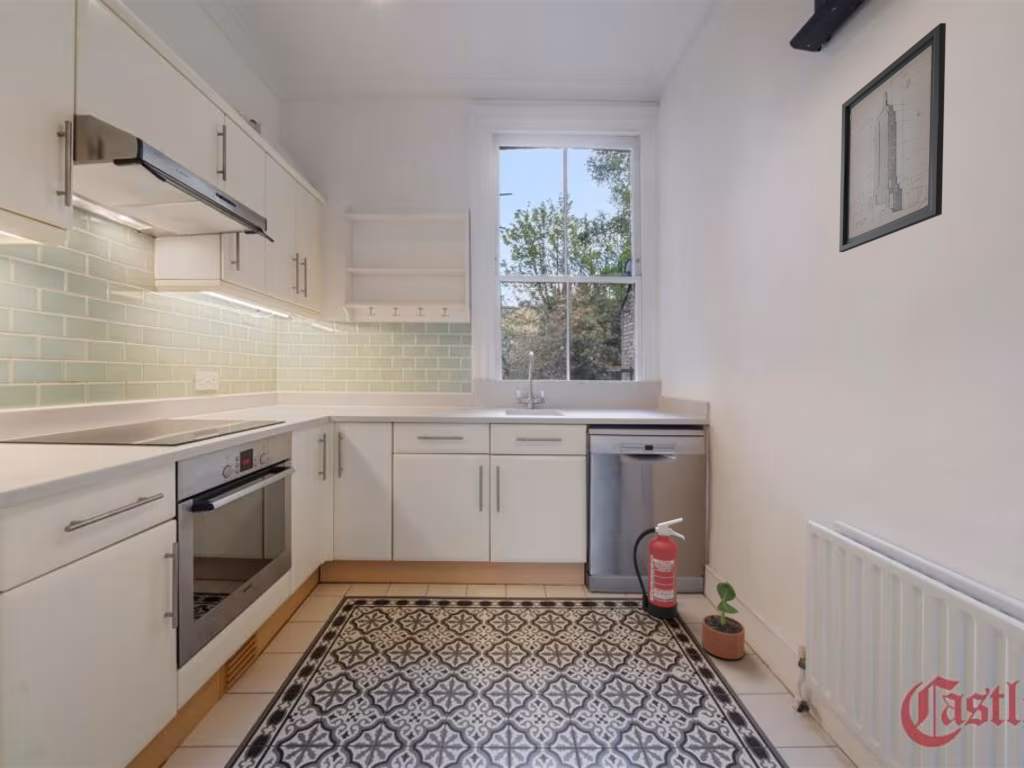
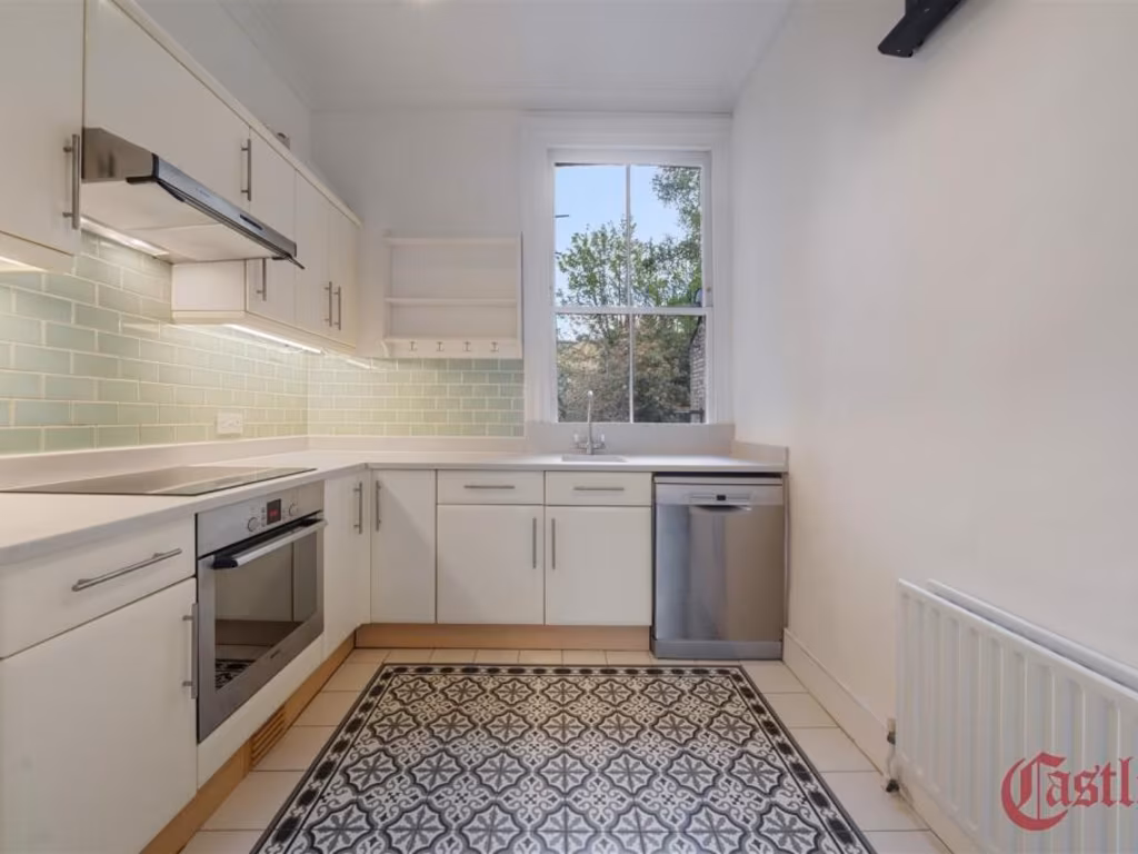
- potted plant [701,582,746,660]
- fire extinguisher [632,517,686,620]
- wall art [838,22,947,253]
